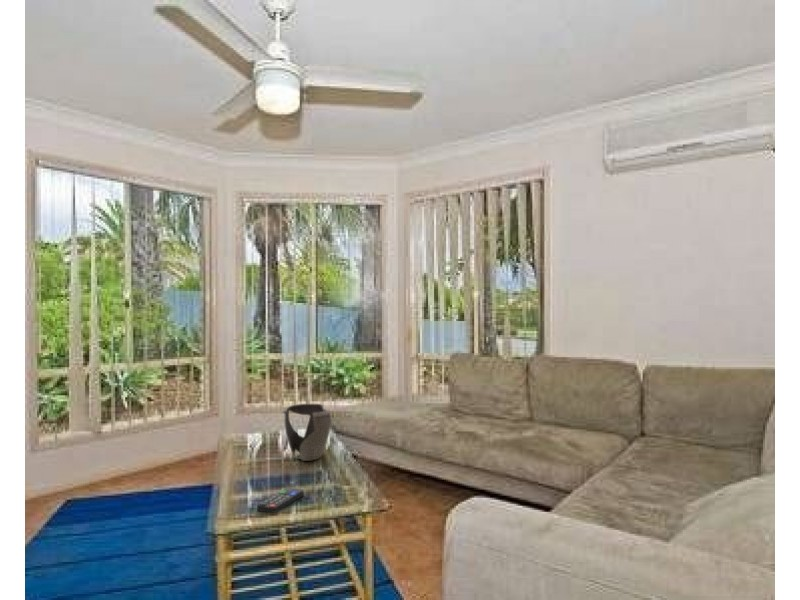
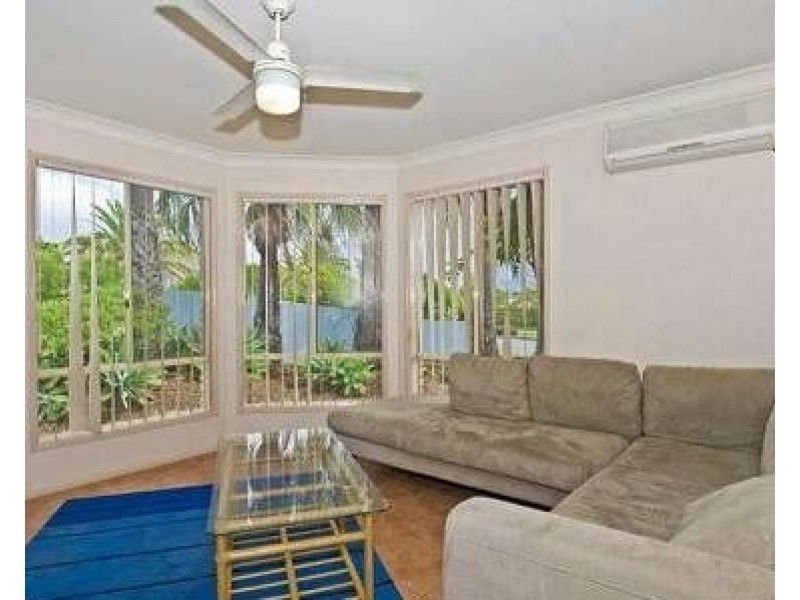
- remote control [256,486,305,514]
- decorative bowl [281,403,334,462]
